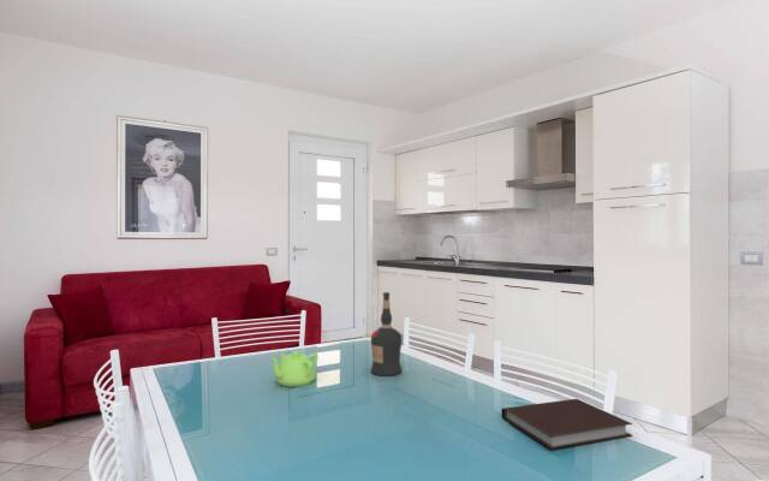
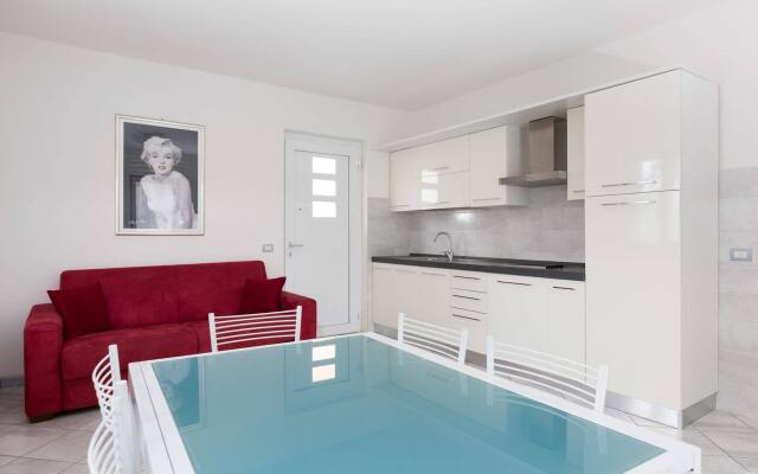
- notebook [501,398,633,451]
- liquor bottle [369,291,403,378]
- teapot [268,350,320,388]
